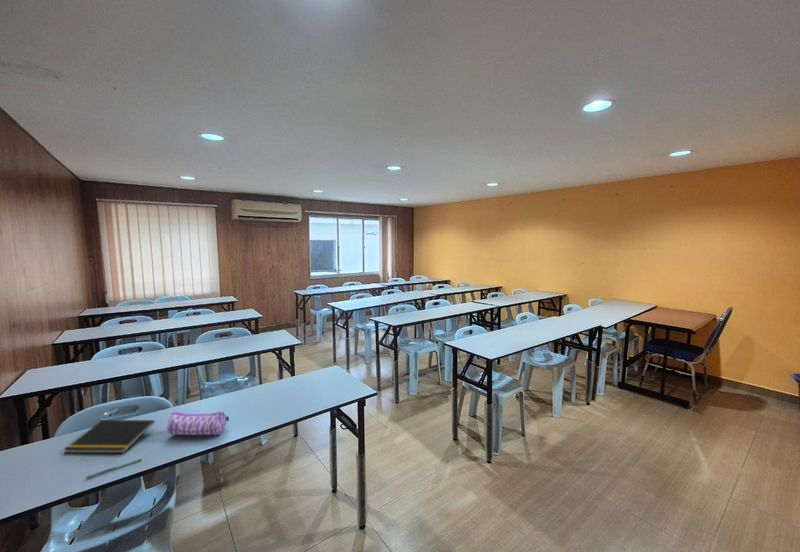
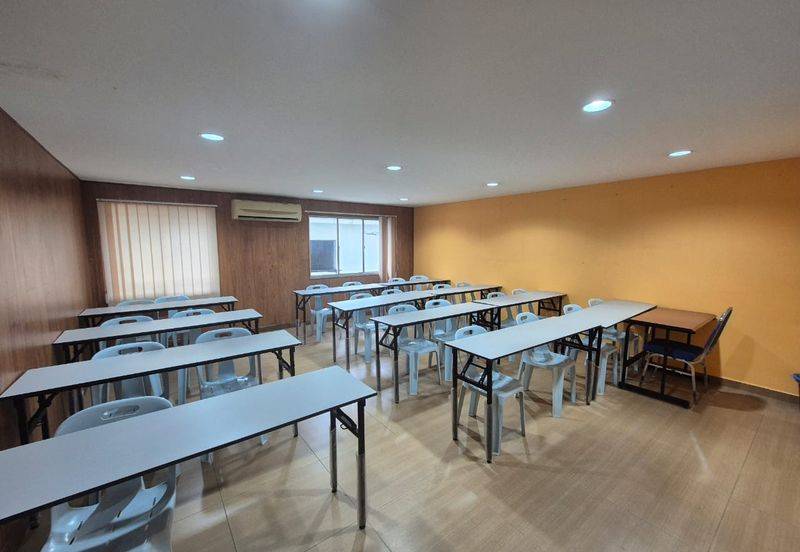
- pen [86,457,143,479]
- pencil case [166,410,230,436]
- notepad [63,419,156,454]
